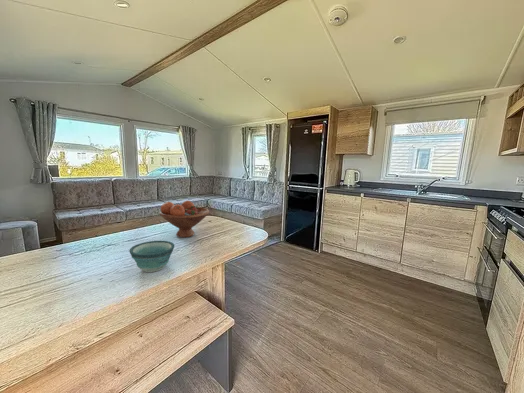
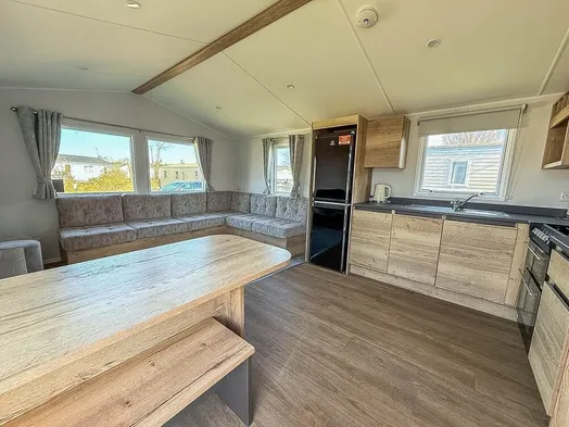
- fruit bowl [158,200,210,238]
- bowl [128,240,176,273]
